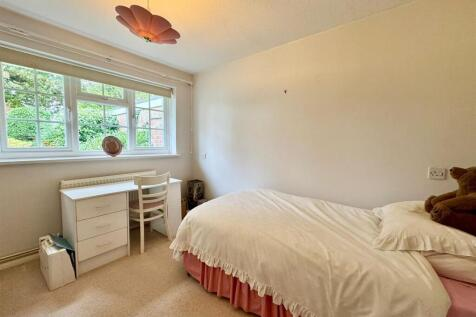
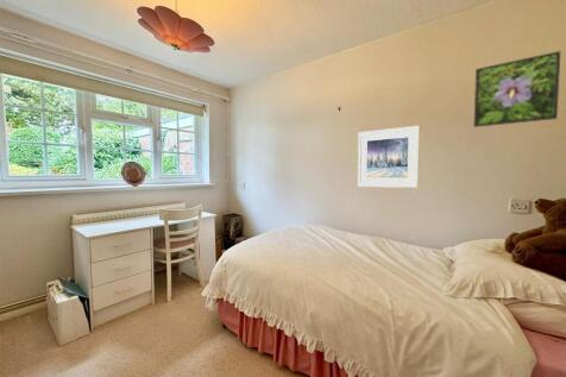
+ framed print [357,125,421,189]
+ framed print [472,50,561,128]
